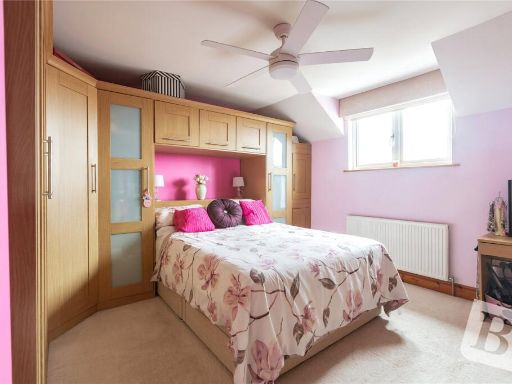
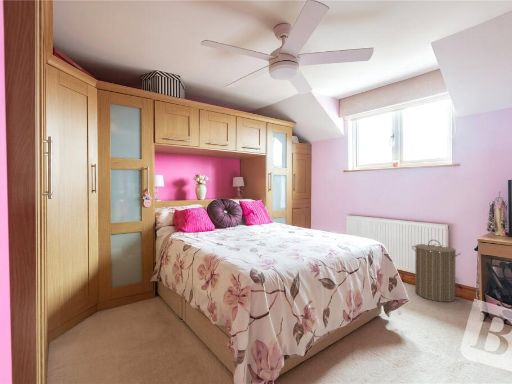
+ laundry hamper [411,239,462,303]
